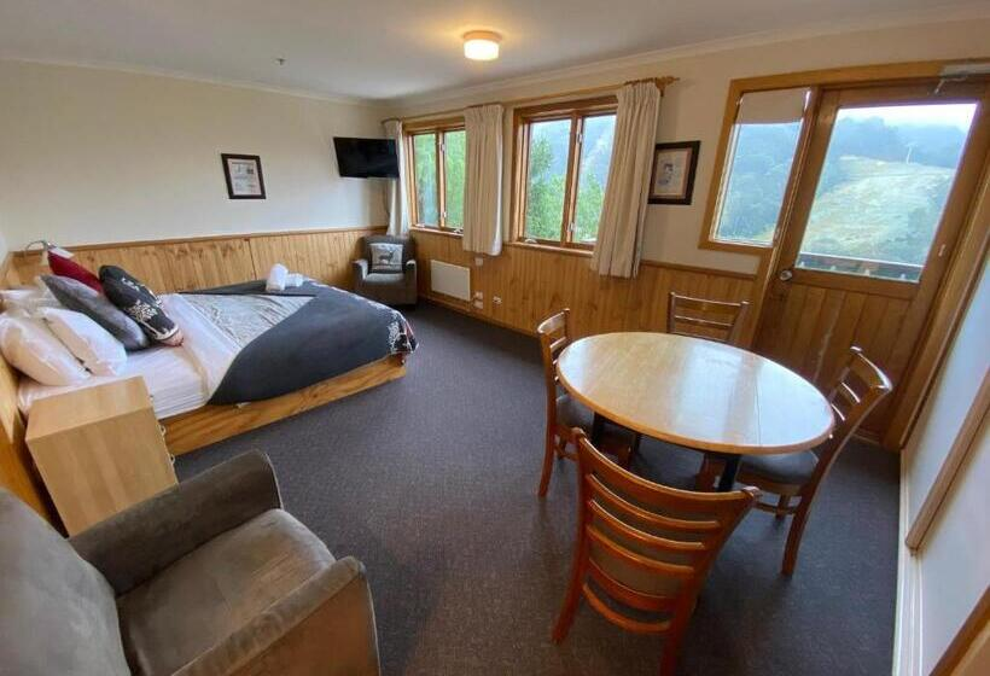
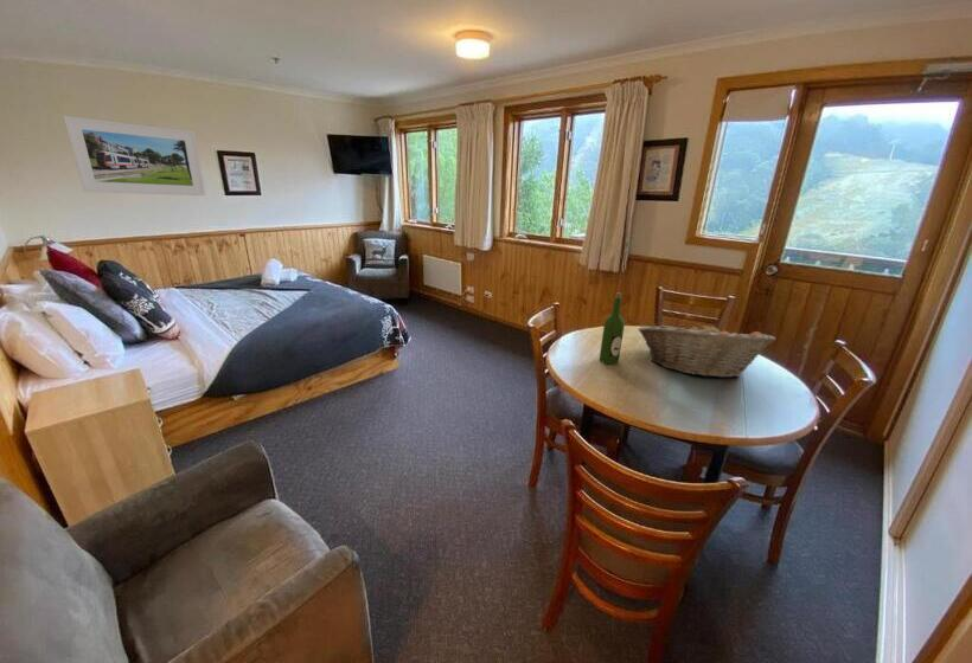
+ fruit basket [637,320,776,379]
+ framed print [63,115,206,197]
+ wine bottle [599,291,626,366]
